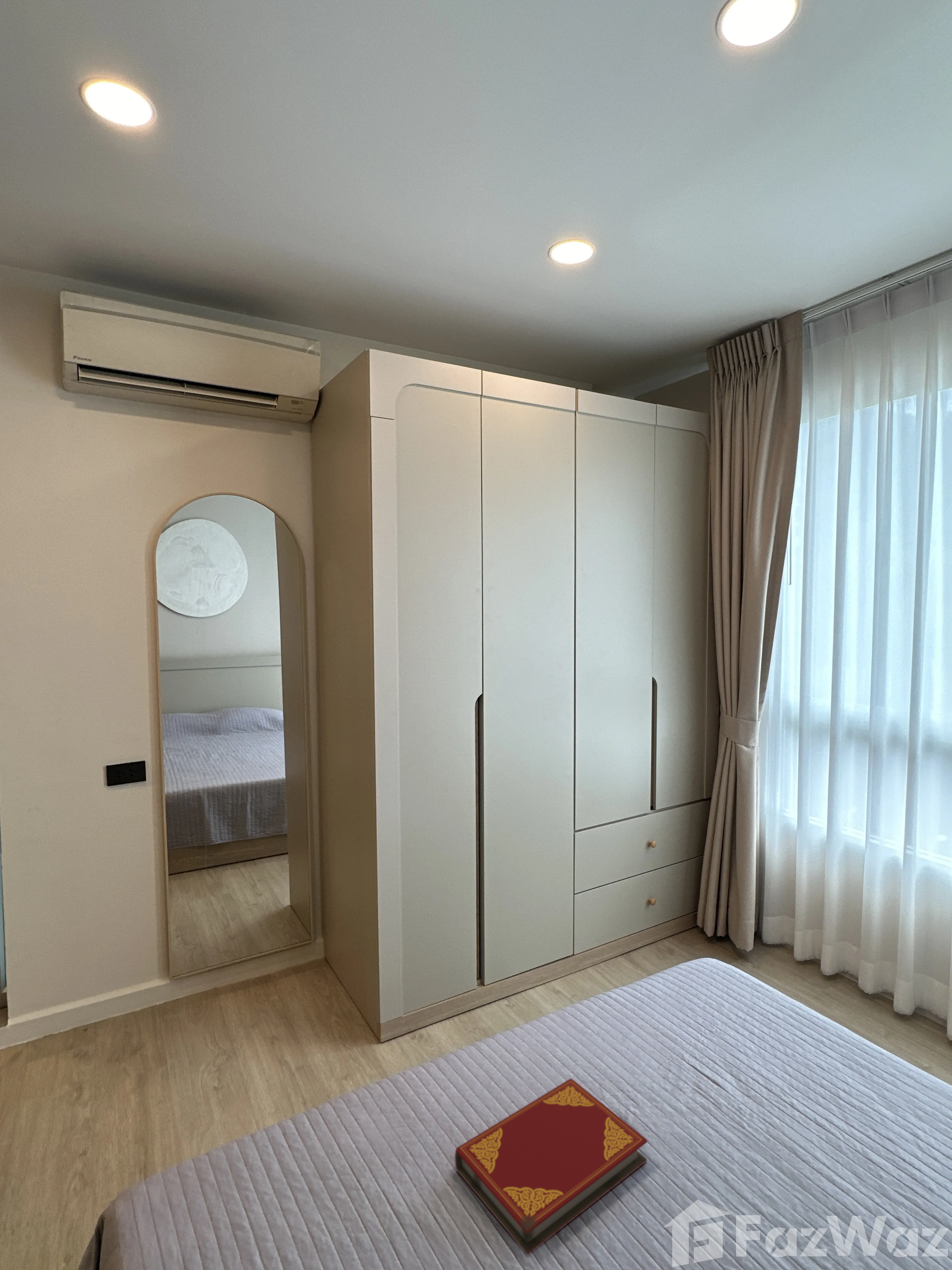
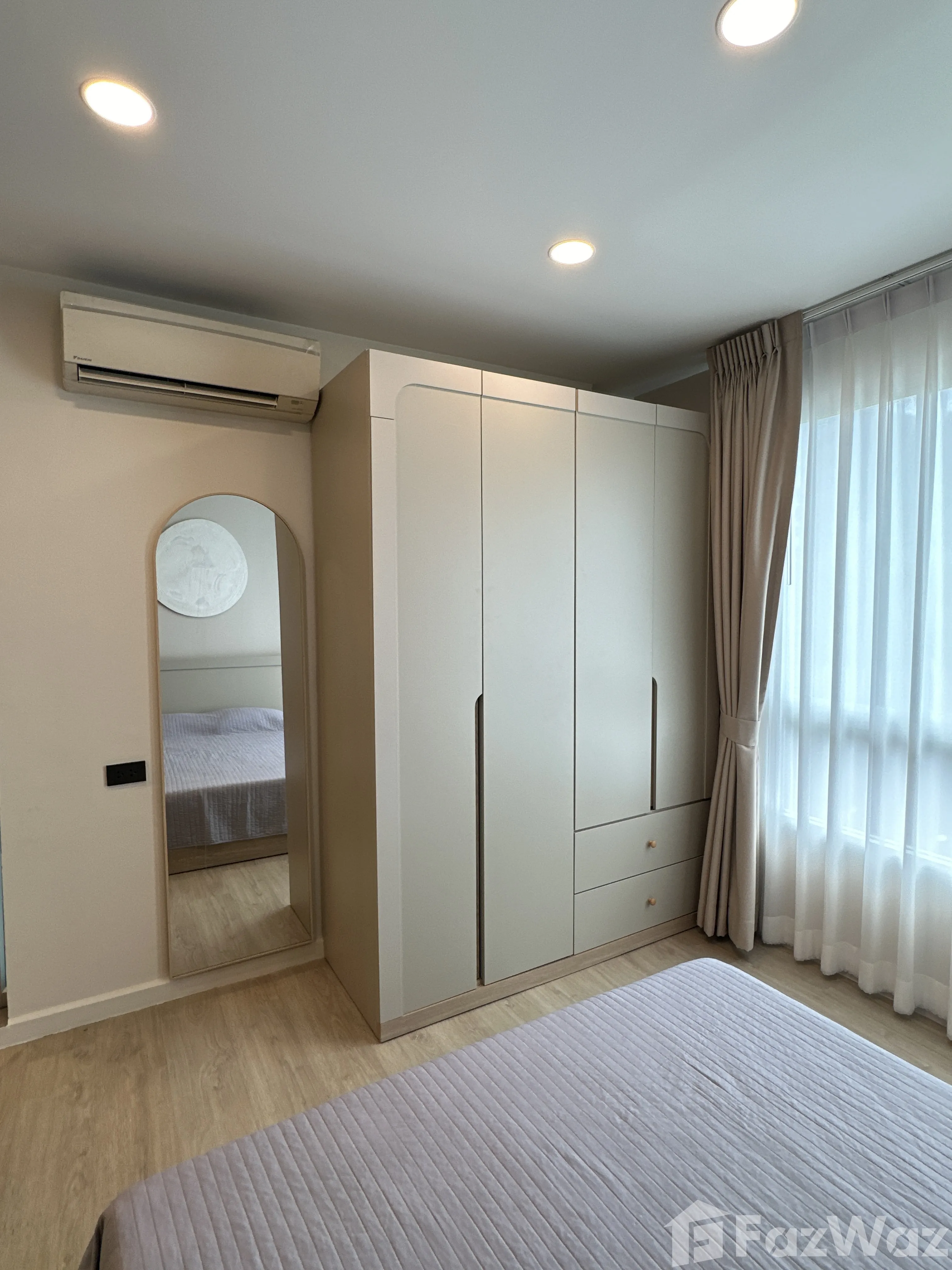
- hardback book [455,1078,648,1255]
